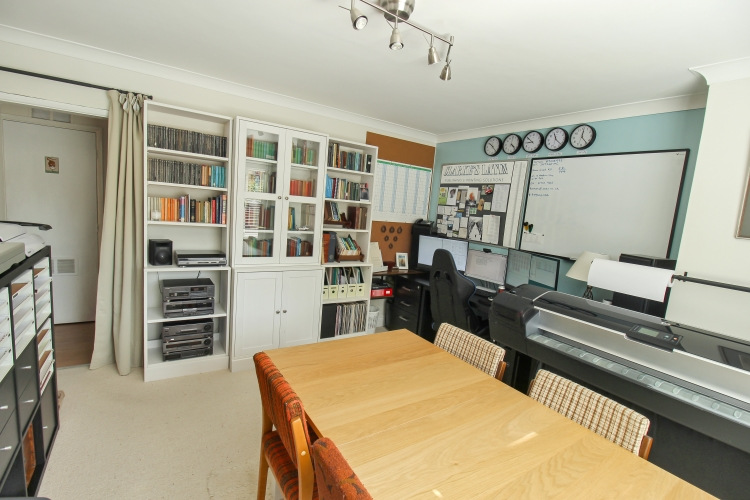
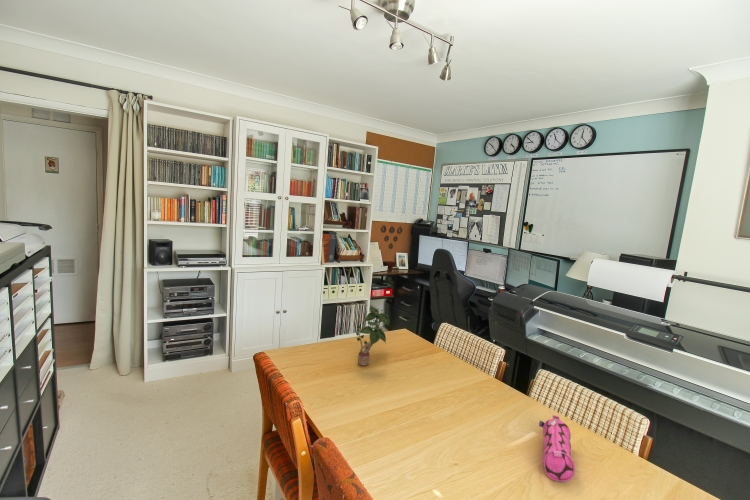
+ potted plant [355,304,390,366]
+ pencil case [538,414,576,483]
